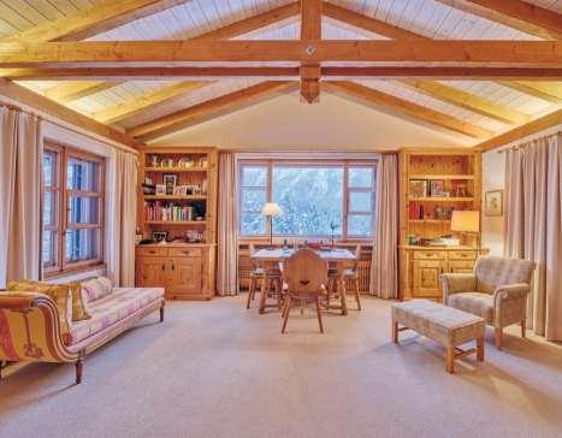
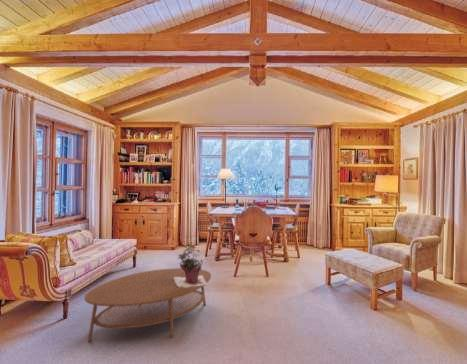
+ coffee table [83,267,212,342]
+ potted flower [174,242,208,289]
